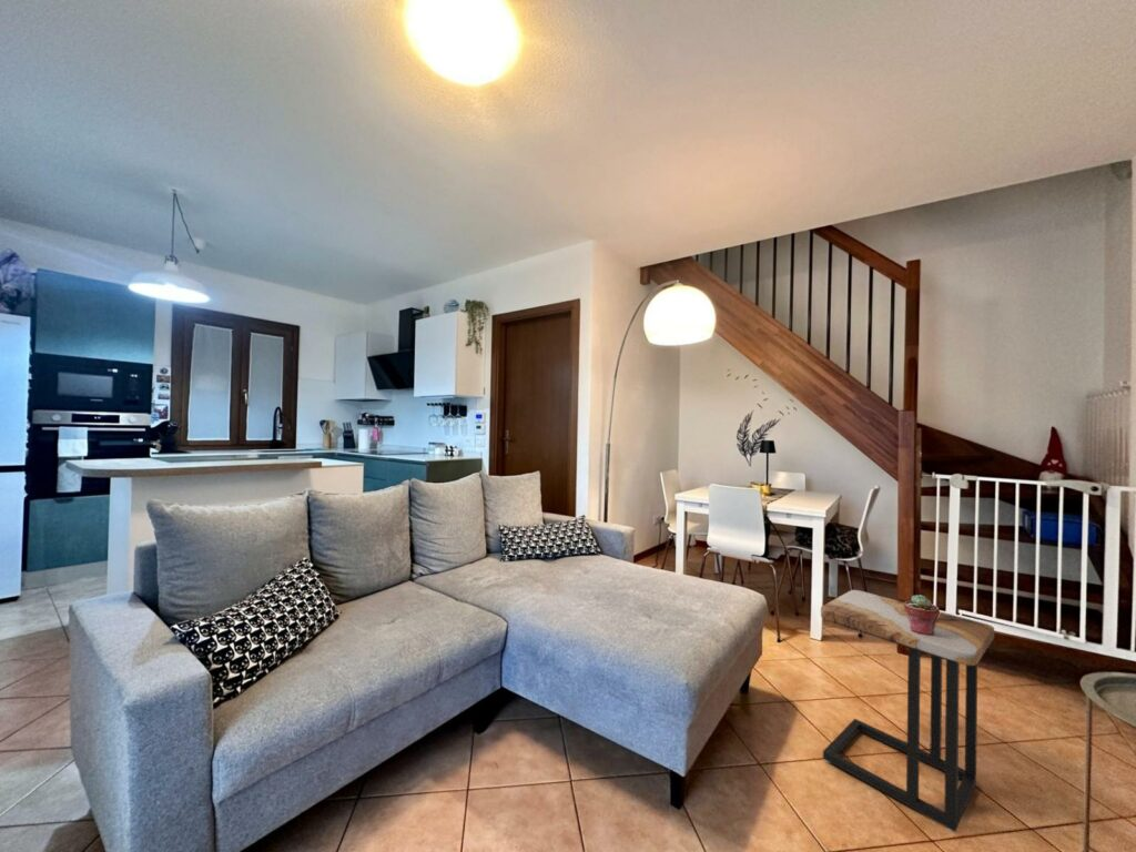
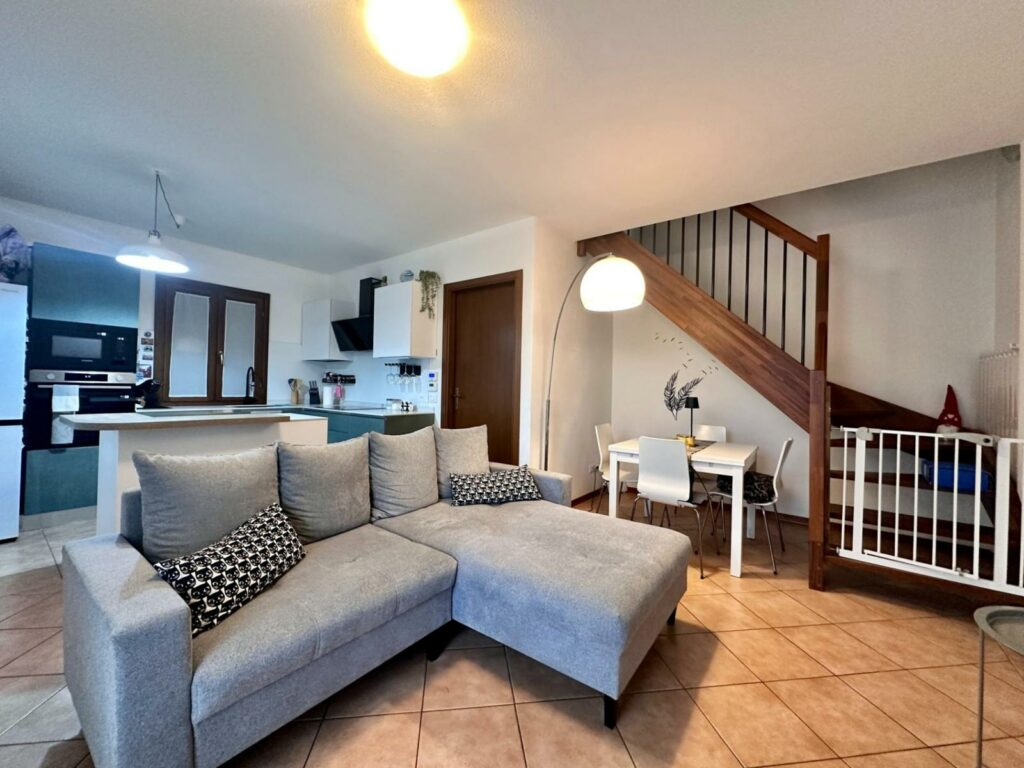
- side table [820,589,995,833]
- potted succulent [903,594,941,636]
